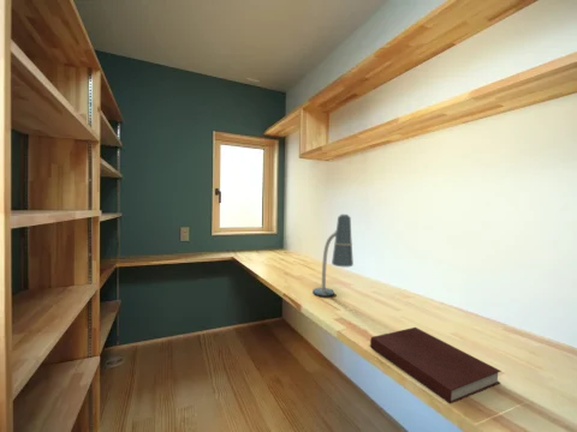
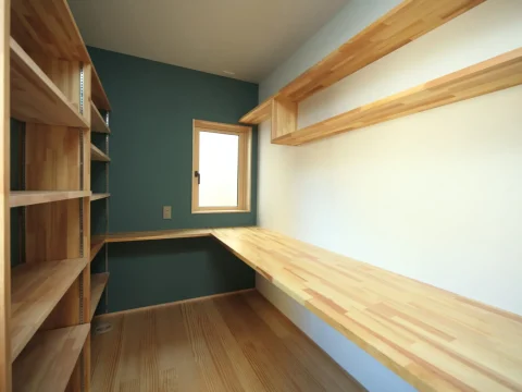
- desk lamp [311,214,355,298]
- notebook [369,326,502,406]
